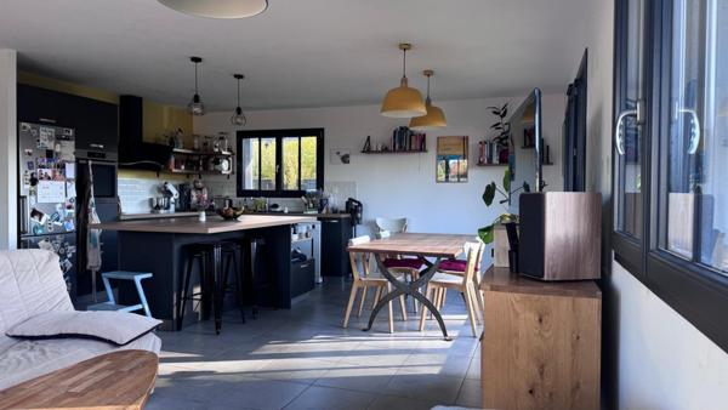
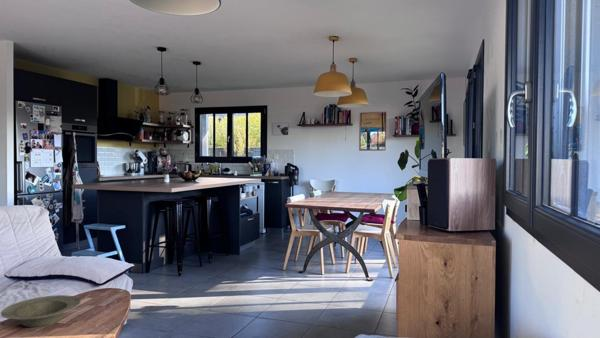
+ bowl [0,294,82,328]
